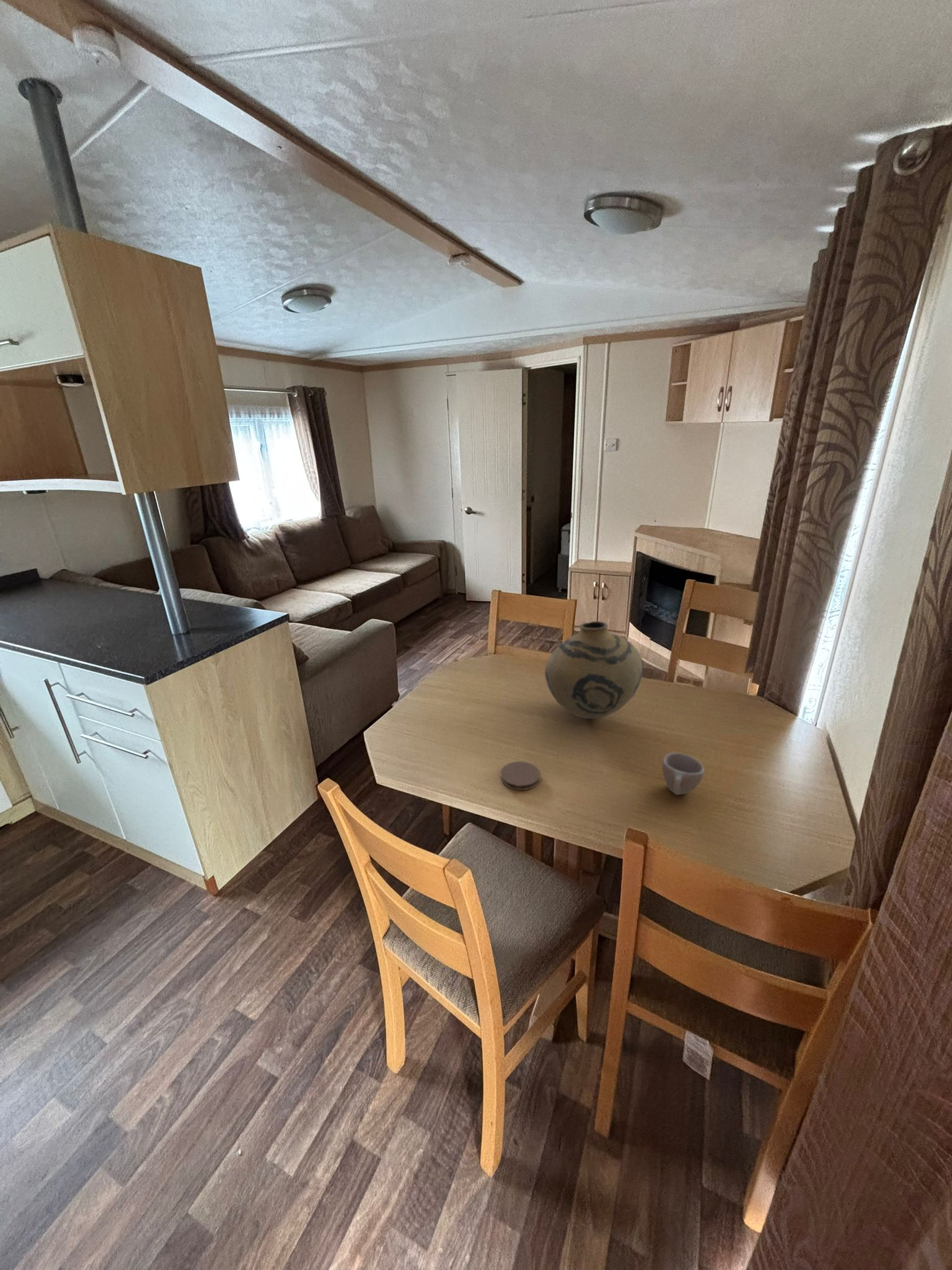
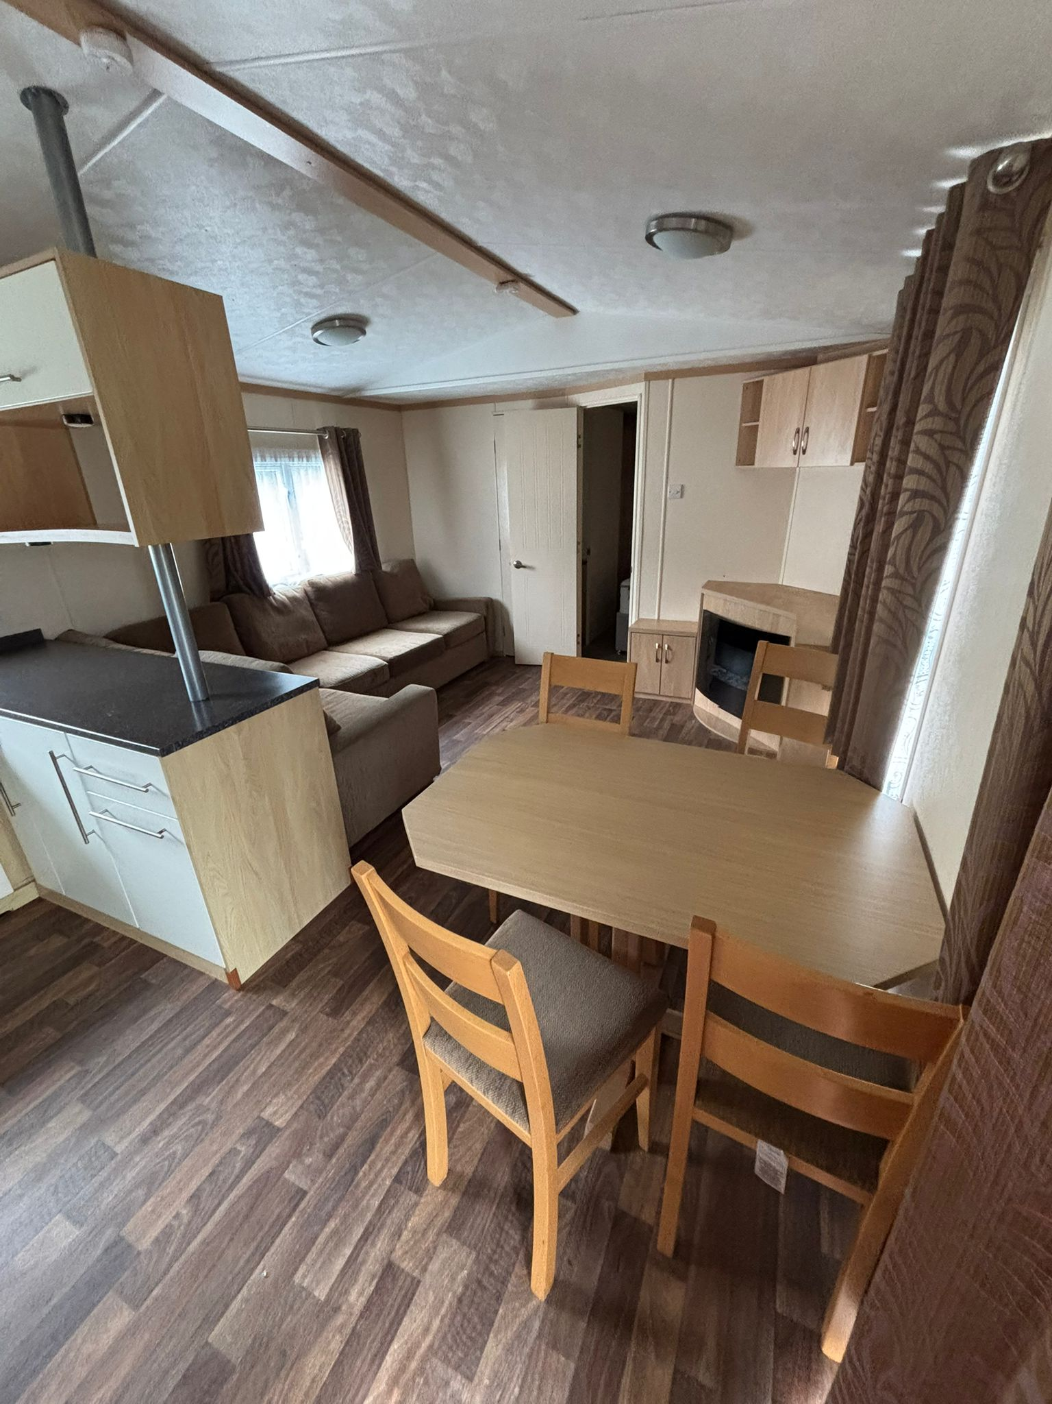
- coaster [500,761,541,791]
- vase [544,621,644,719]
- cup [661,752,705,796]
